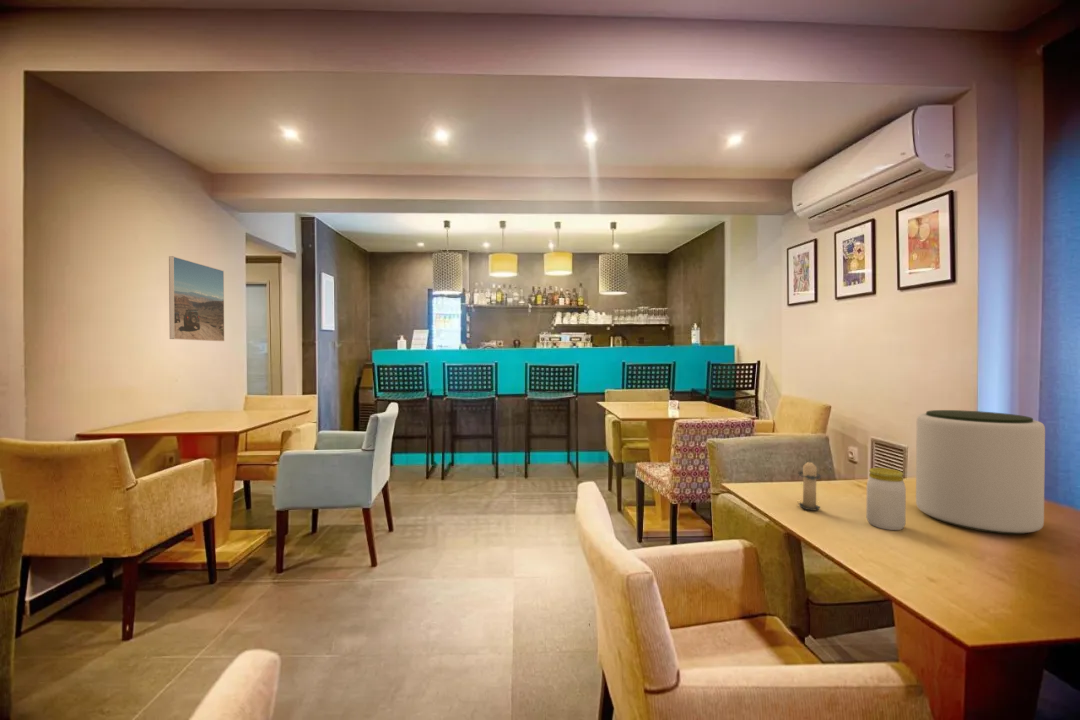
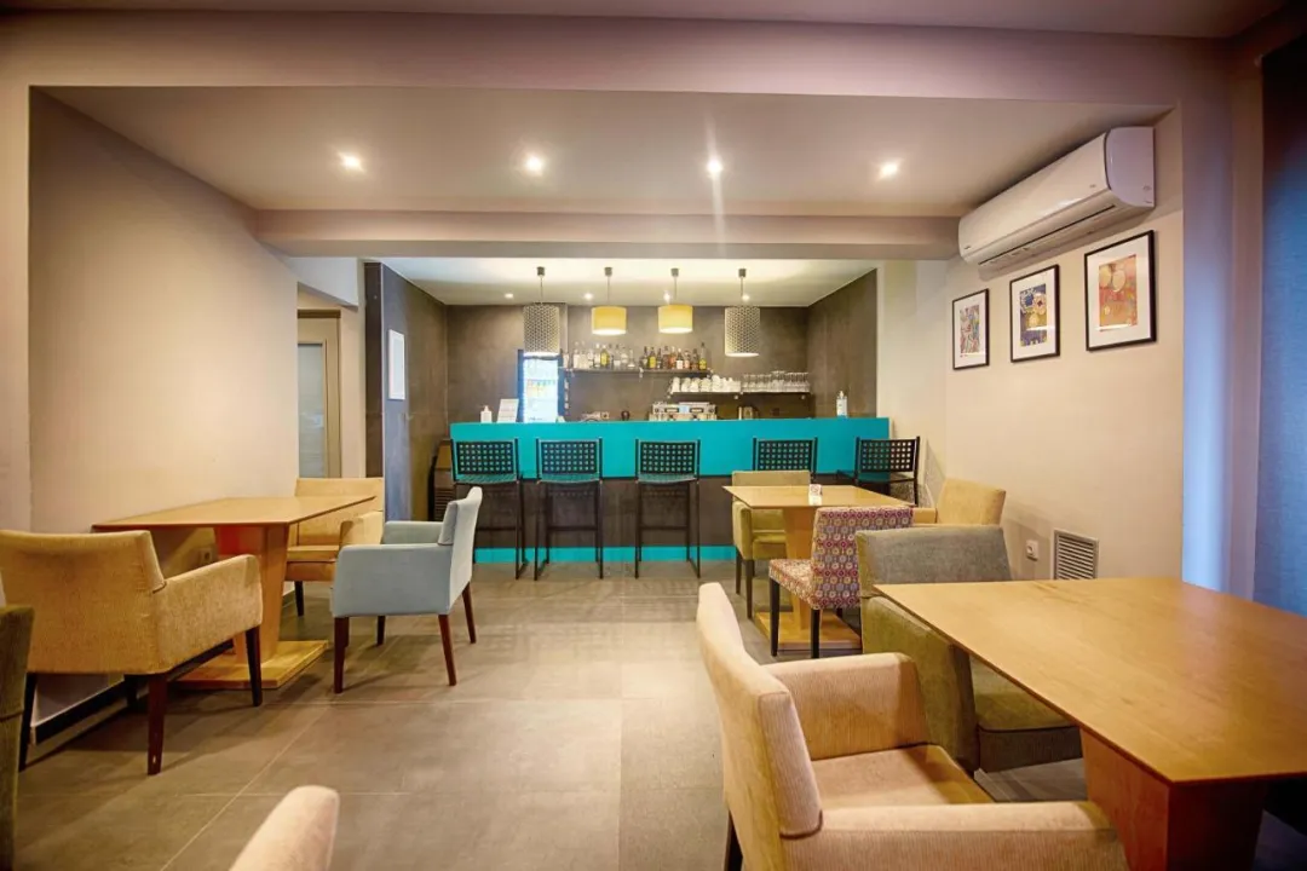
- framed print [168,255,225,342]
- plant pot [915,409,1046,535]
- candle [797,458,823,511]
- jar [865,467,907,531]
